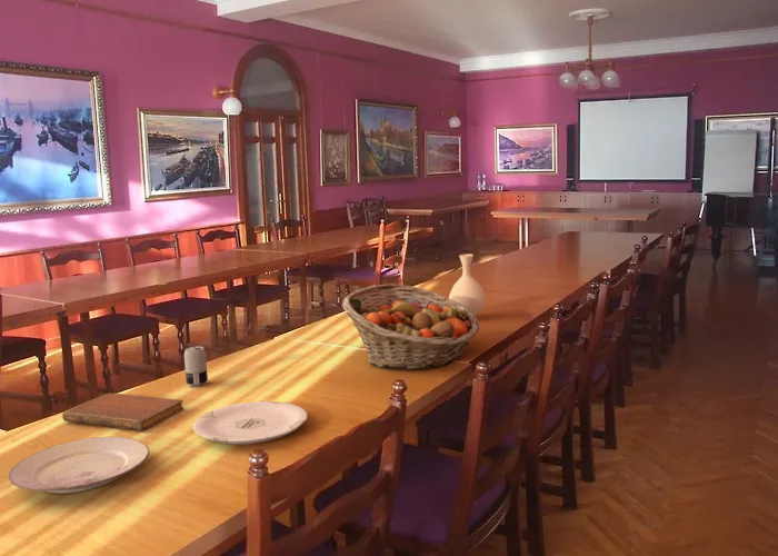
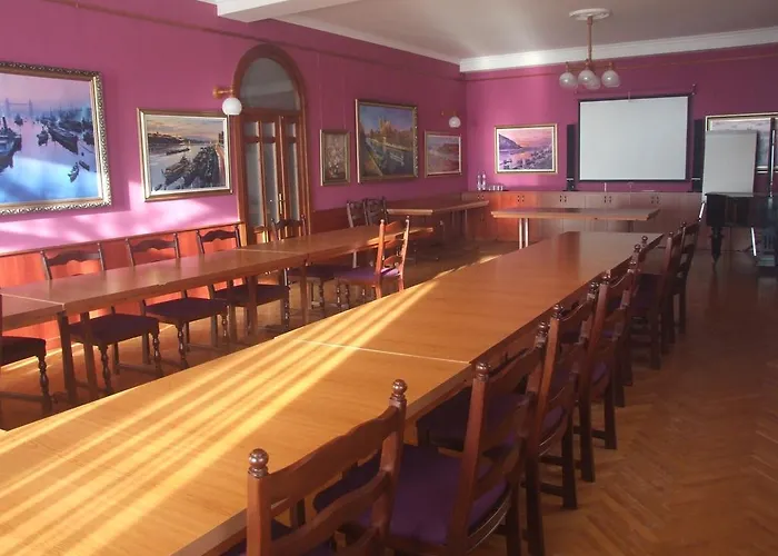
- fruit basket [341,282,480,371]
- vase [448,254,486,316]
- plate [8,436,150,494]
- plate [192,400,309,445]
- notebook [61,393,184,431]
- beverage can [183,344,209,387]
